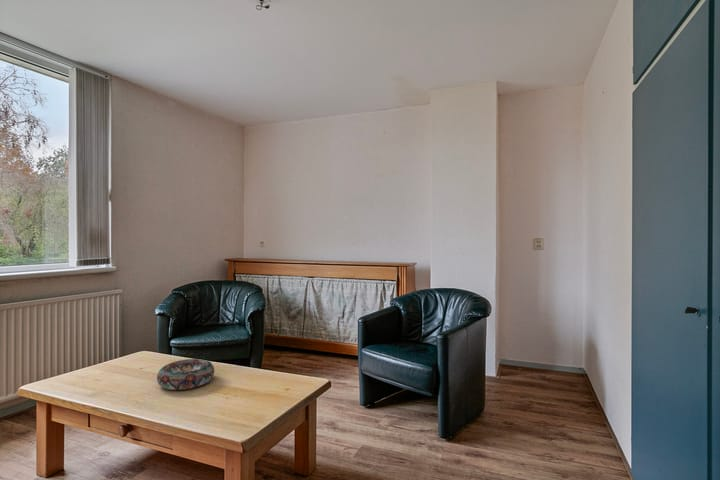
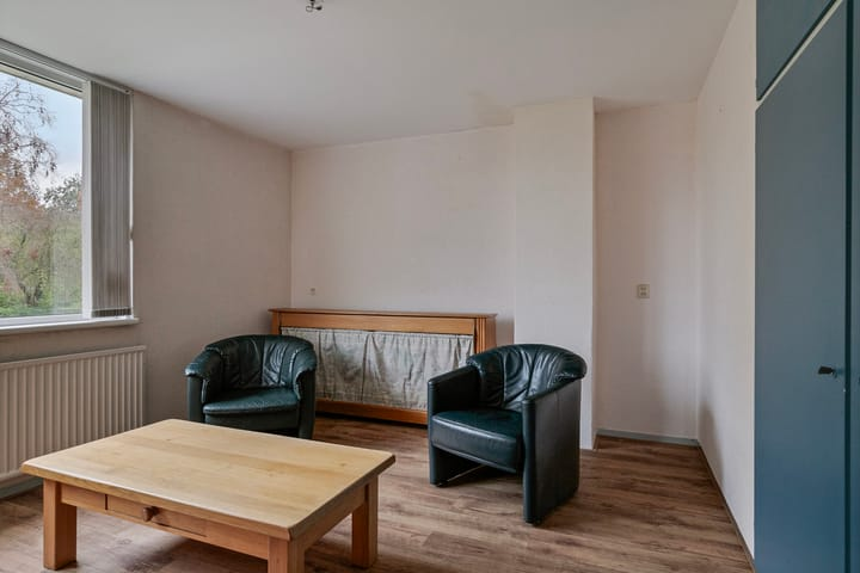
- decorative bowl [156,358,215,391]
